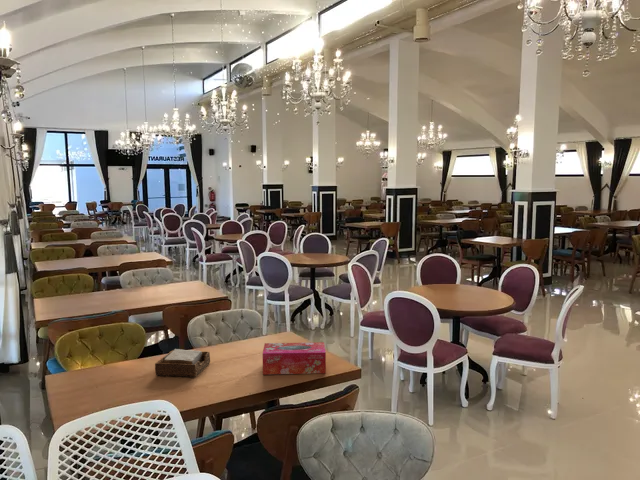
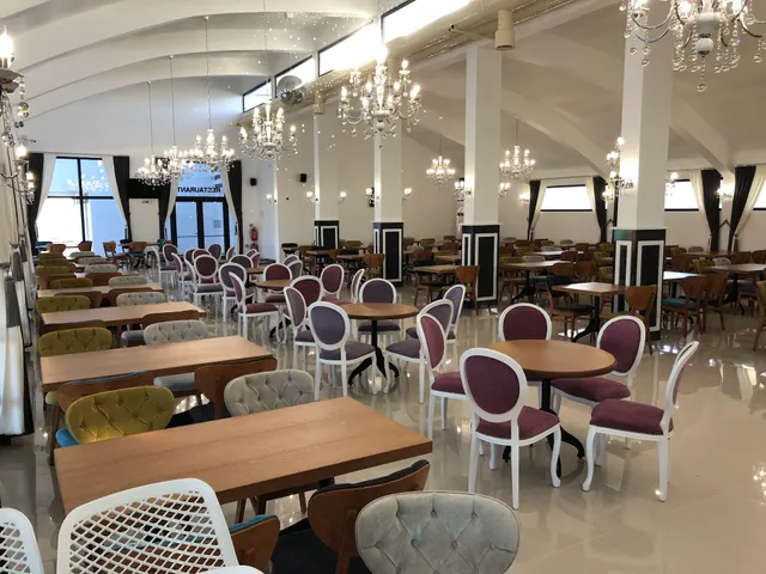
- tissue box [262,341,327,376]
- napkin holder [154,348,211,378]
